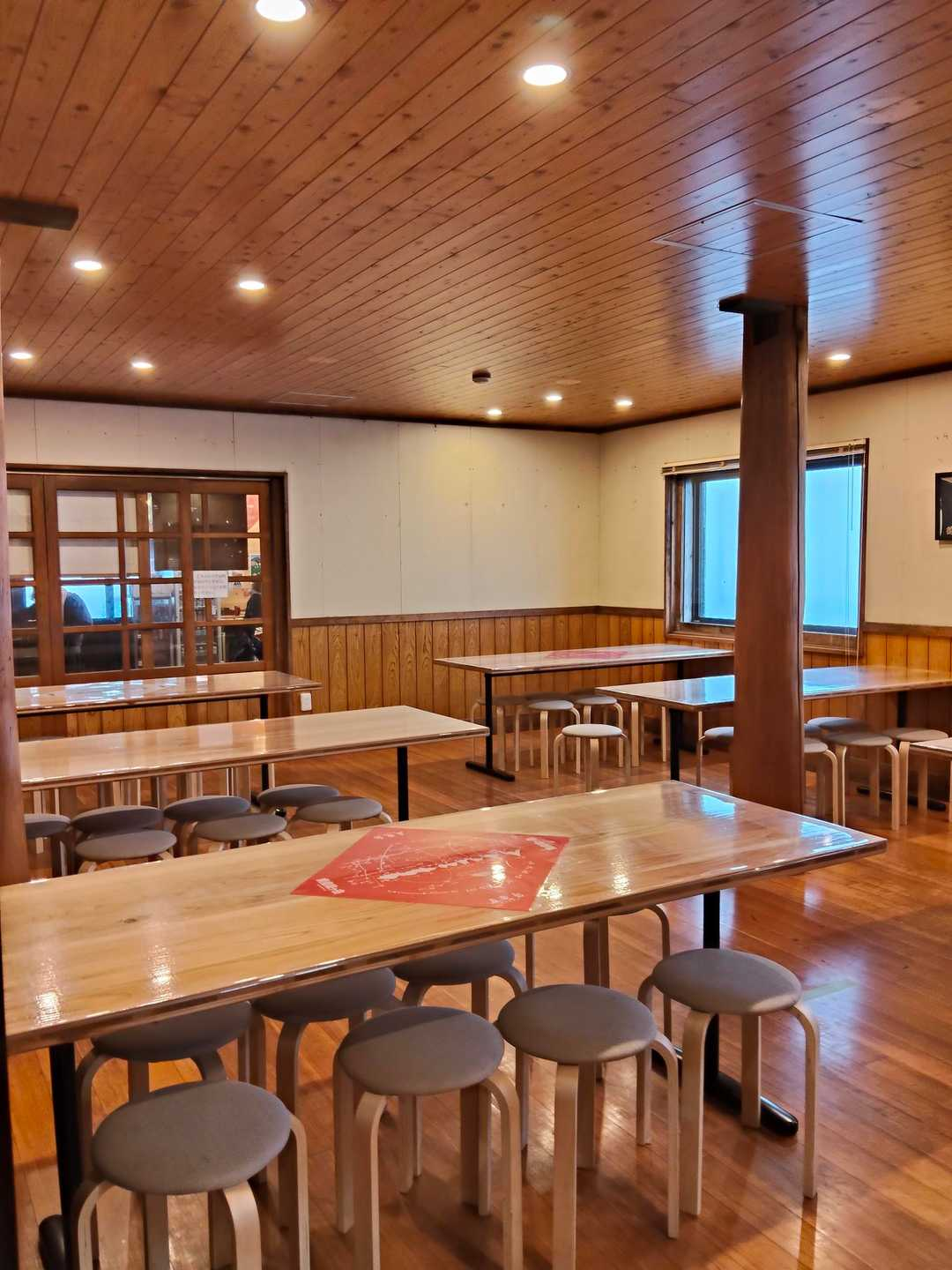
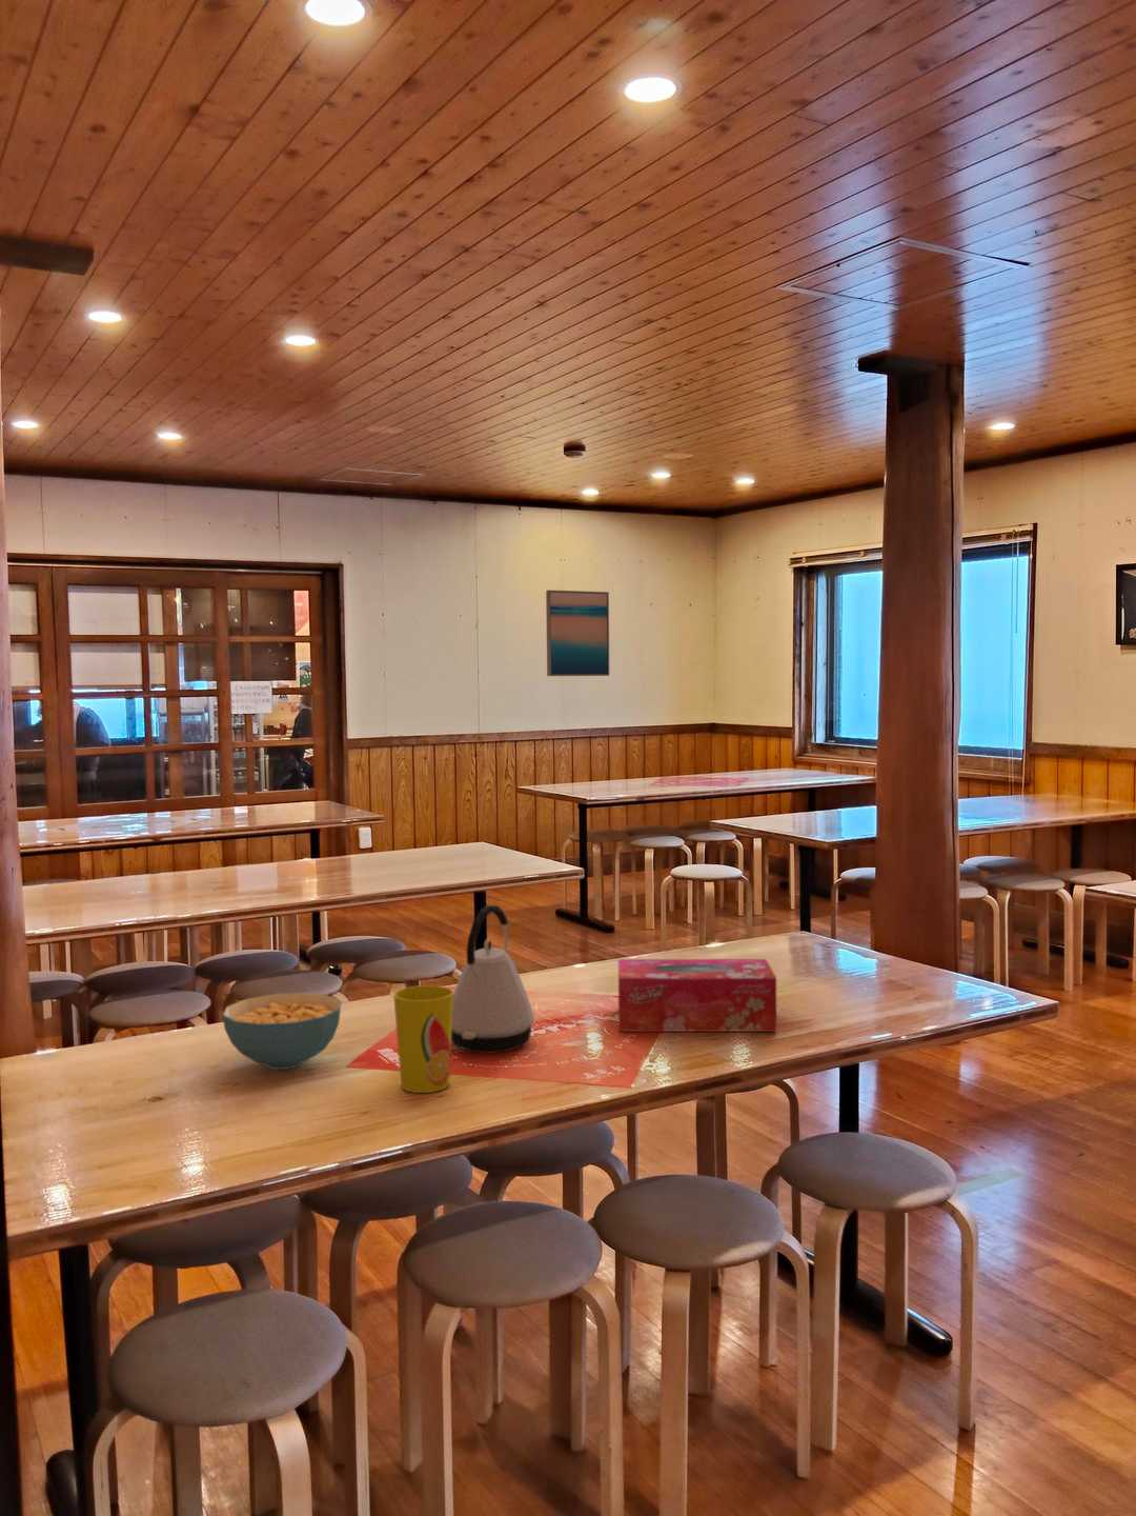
+ kettle [451,905,536,1054]
+ cup [393,985,455,1093]
+ tissue box [617,959,777,1033]
+ wall art [545,590,610,677]
+ cereal bowl [221,992,342,1071]
